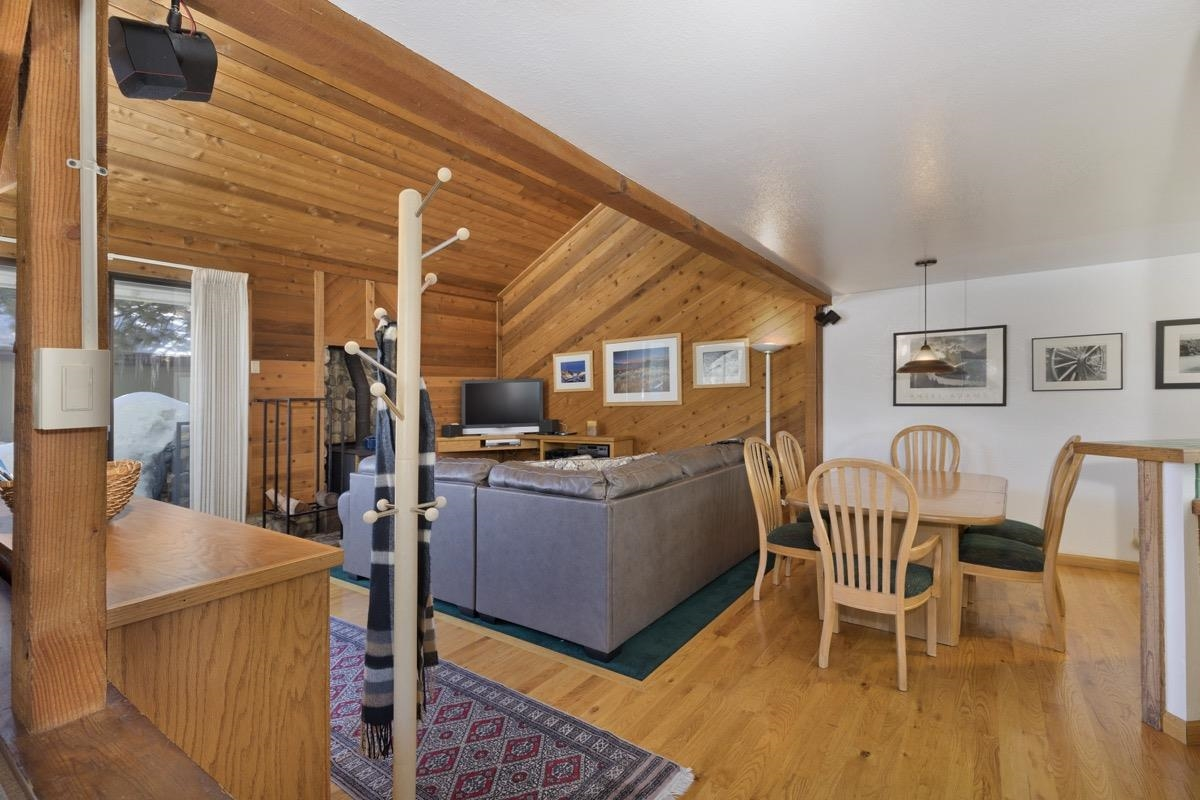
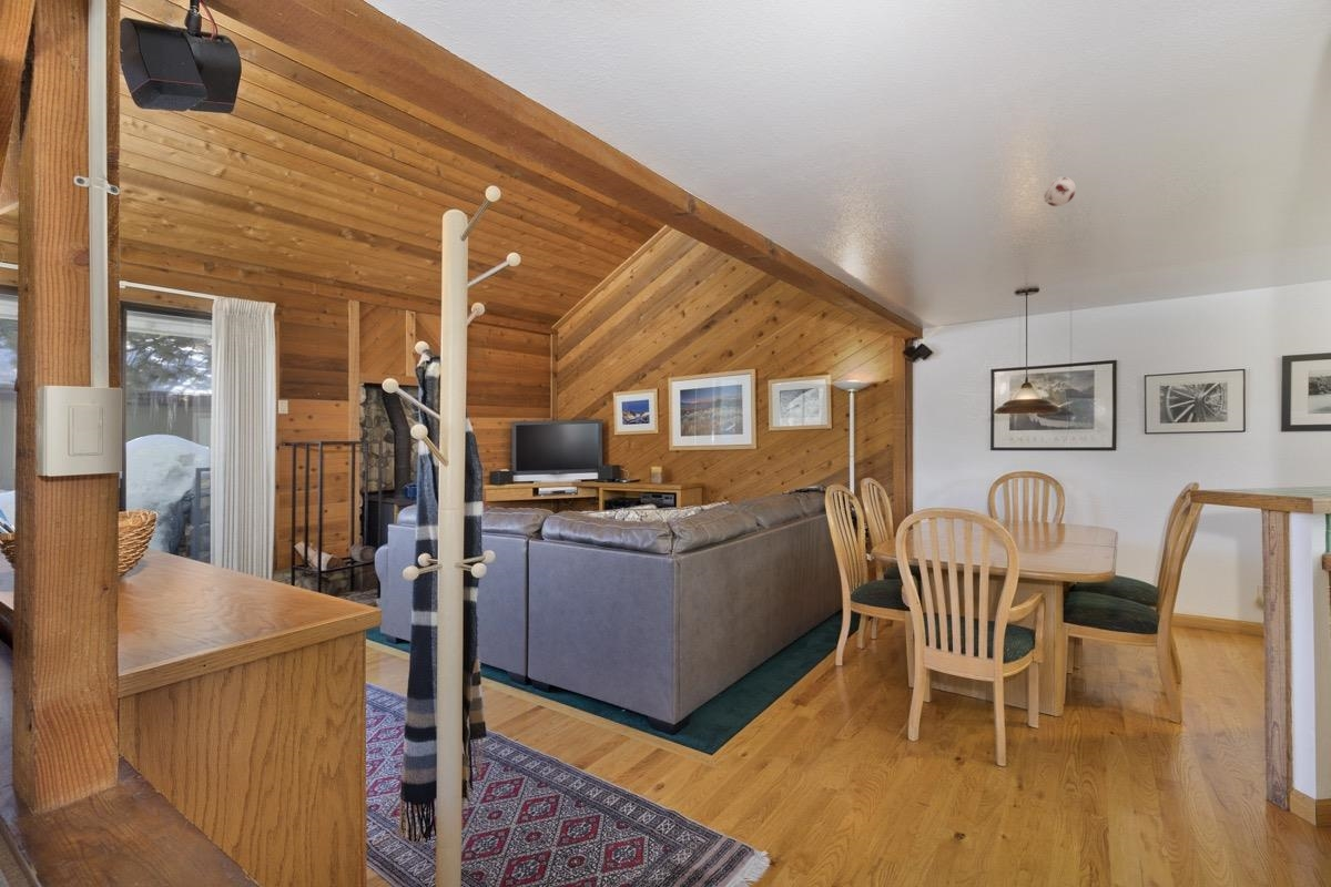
+ smoke detector [1043,175,1077,207]
